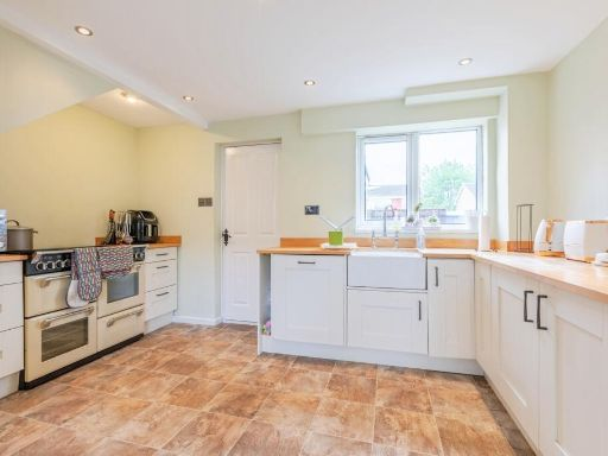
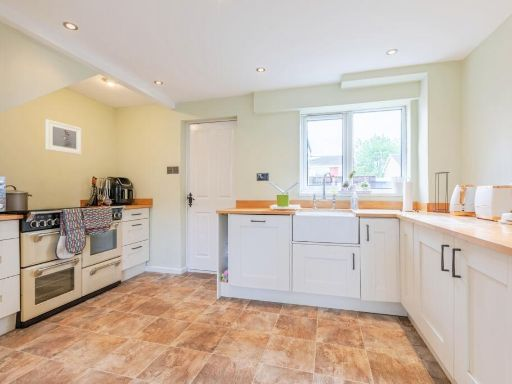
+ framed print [45,119,82,156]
